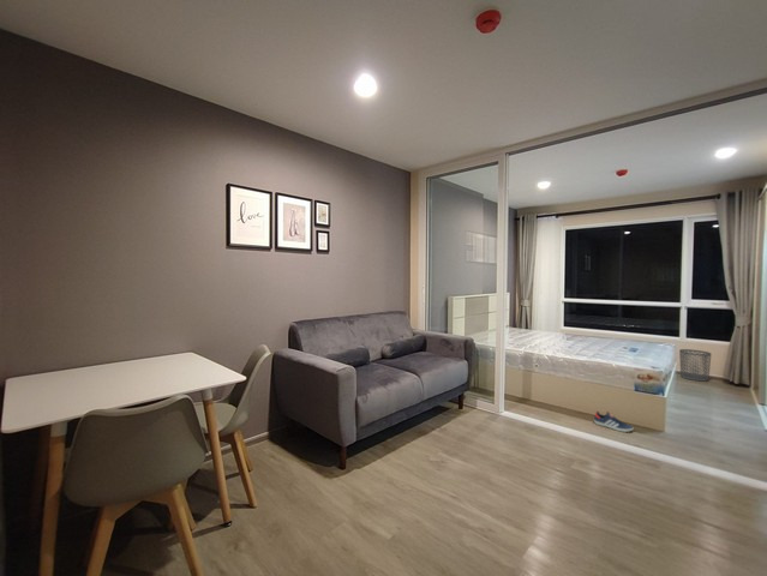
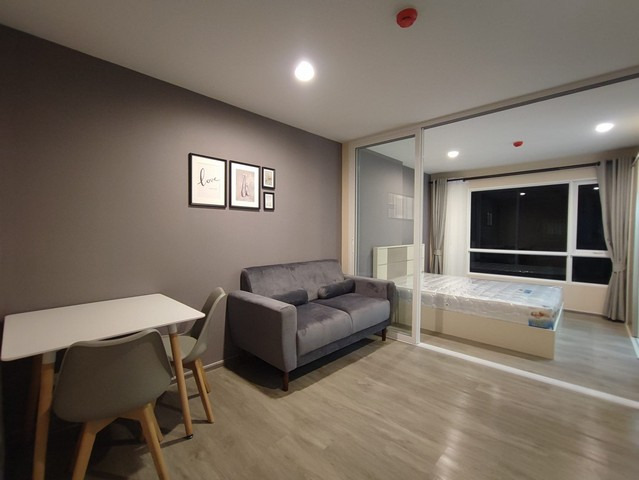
- waste bin [678,348,712,383]
- sneaker [593,410,635,433]
